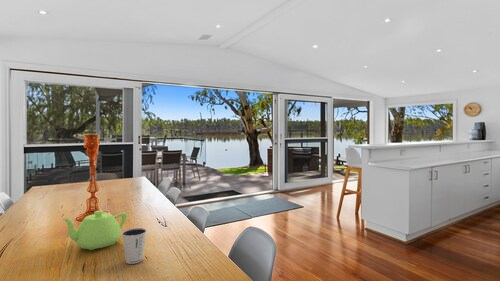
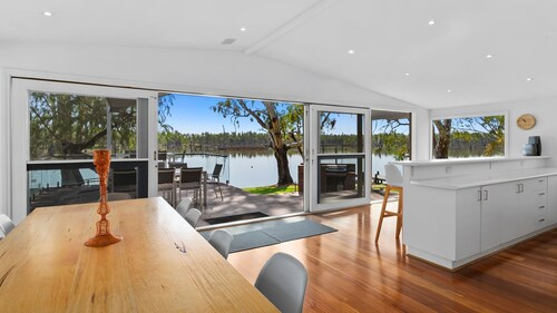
- teapot [60,210,128,251]
- dixie cup [121,227,148,265]
